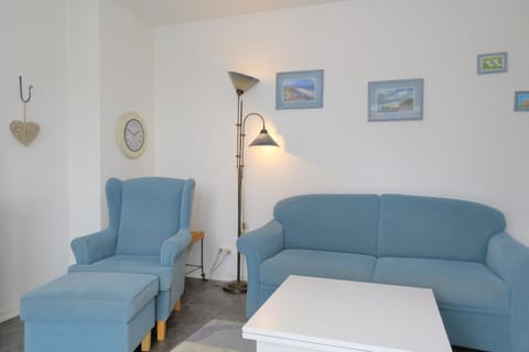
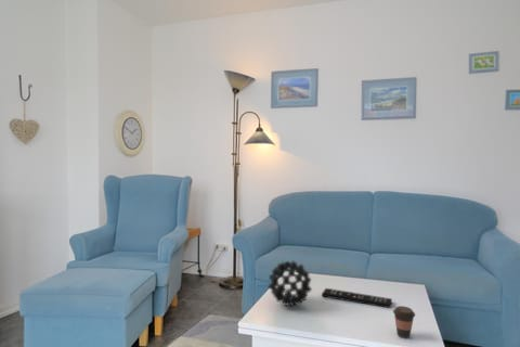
+ remote control [321,287,393,309]
+ decorative ball [268,260,312,307]
+ coffee cup [392,305,416,339]
